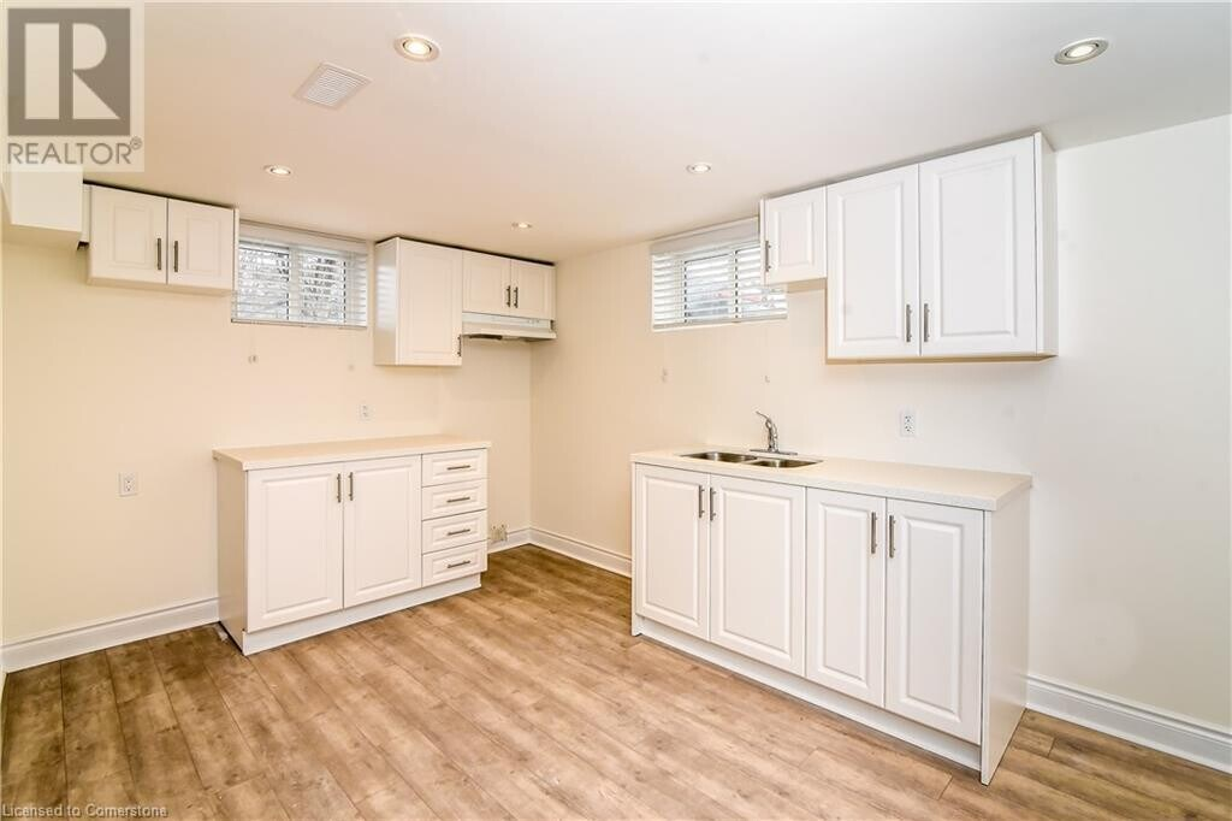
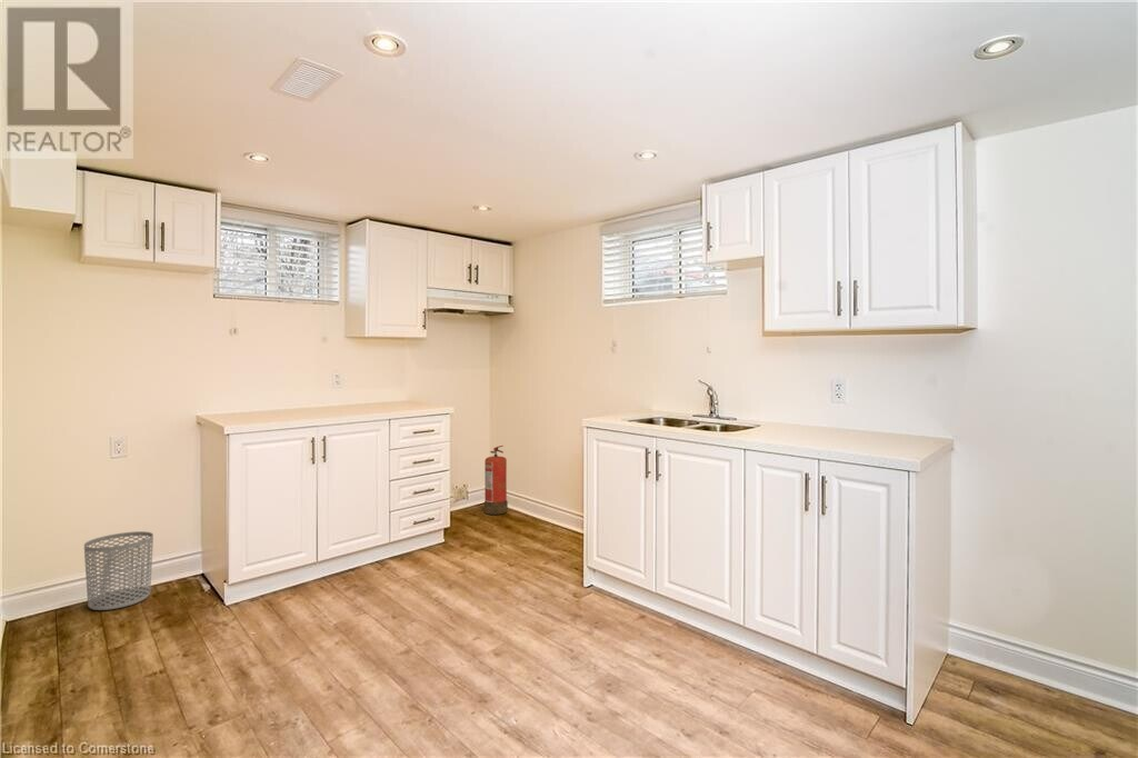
+ waste bin [83,530,154,611]
+ fire extinguisher [483,445,509,516]
